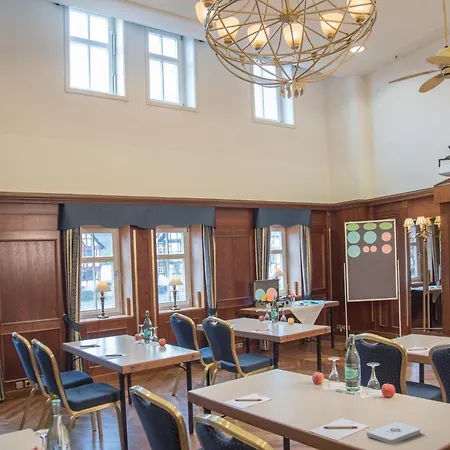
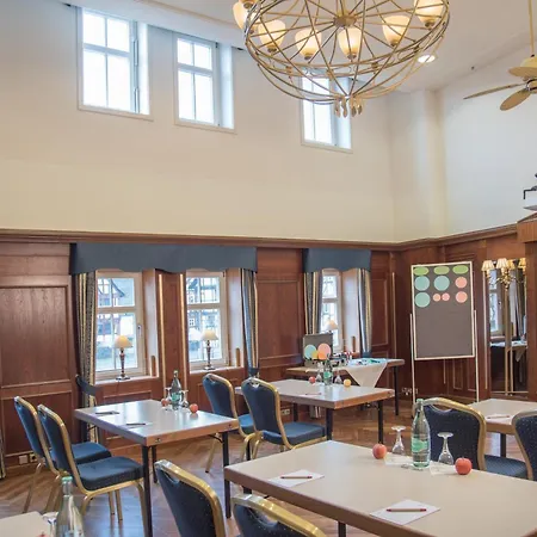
- notepad [366,421,422,445]
